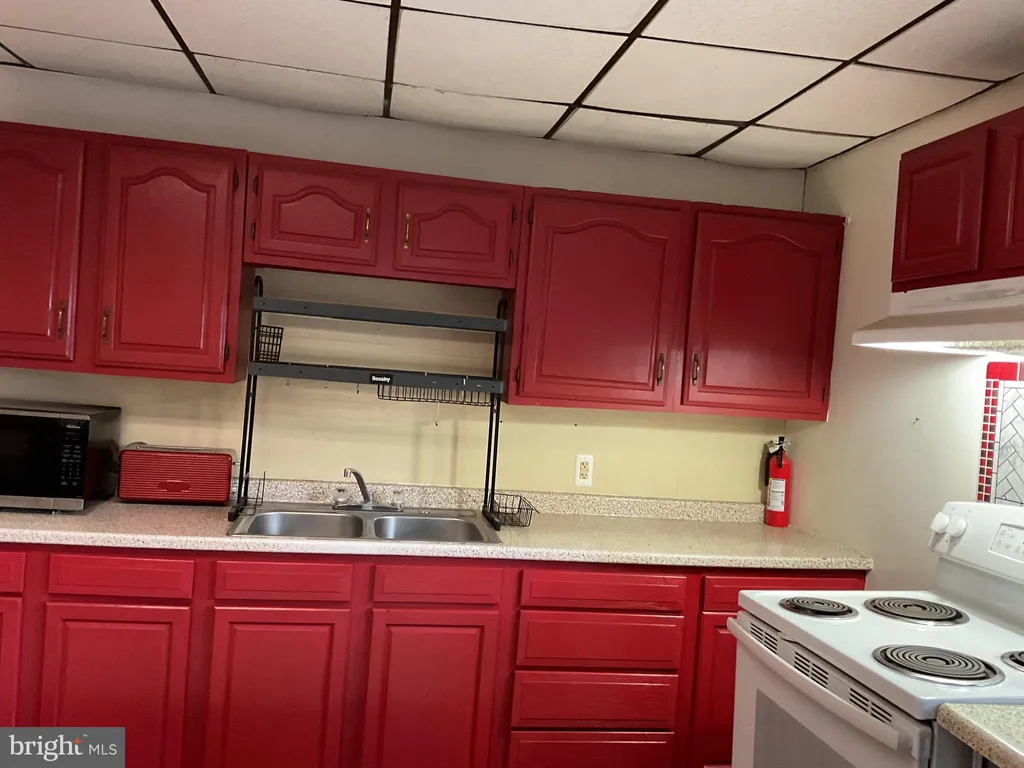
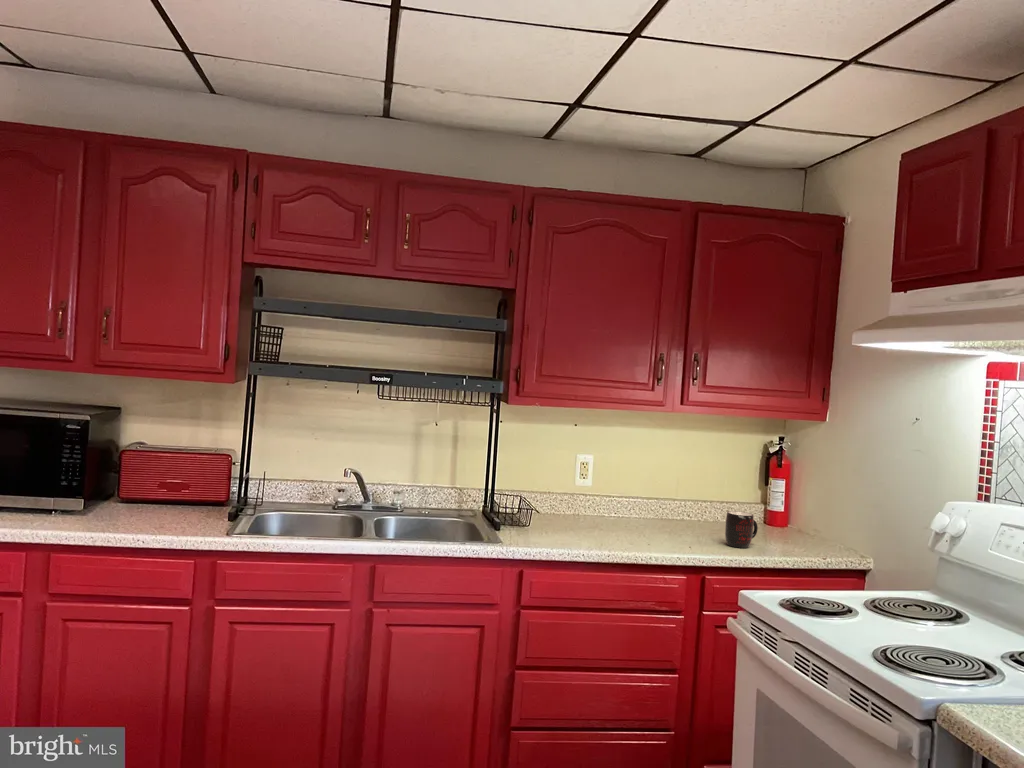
+ mug [724,510,759,549]
